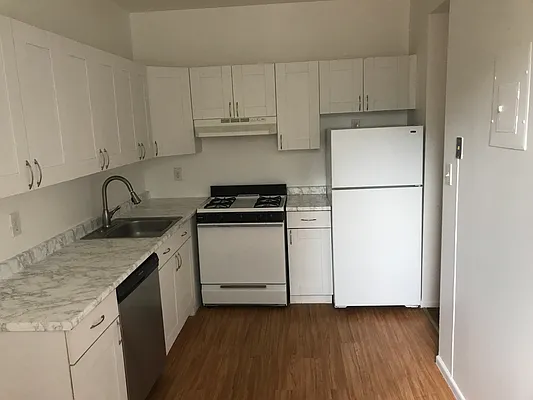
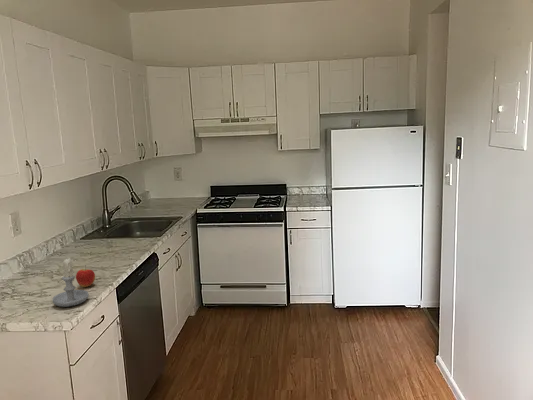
+ candle [52,256,90,308]
+ apple [75,264,96,288]
